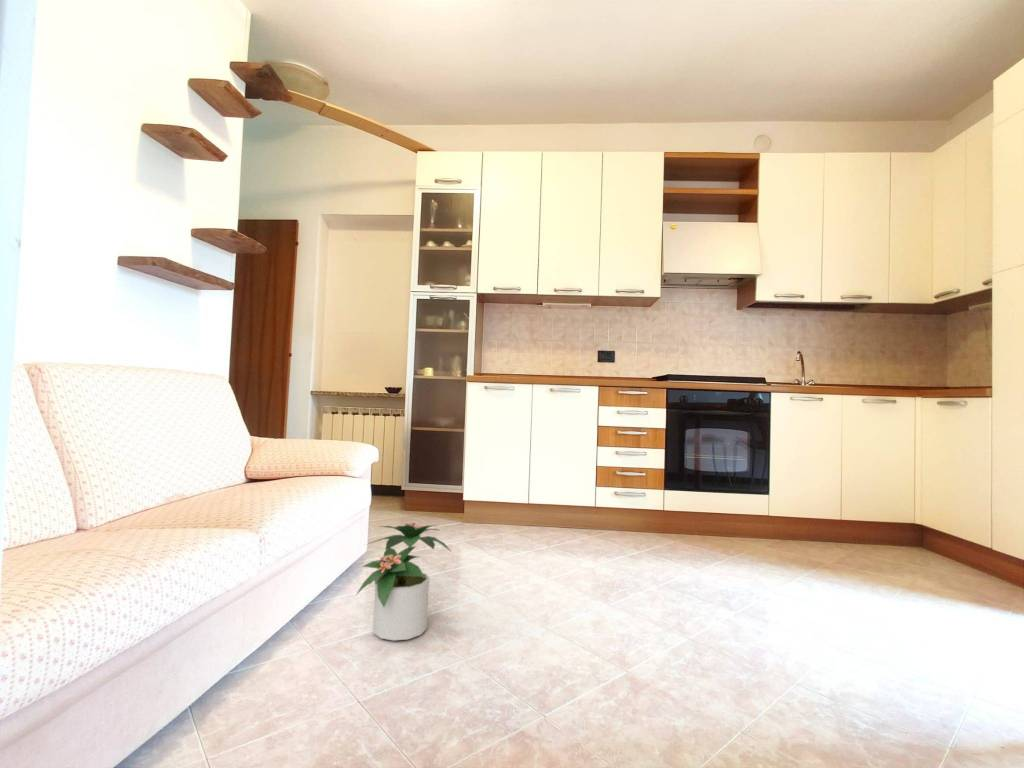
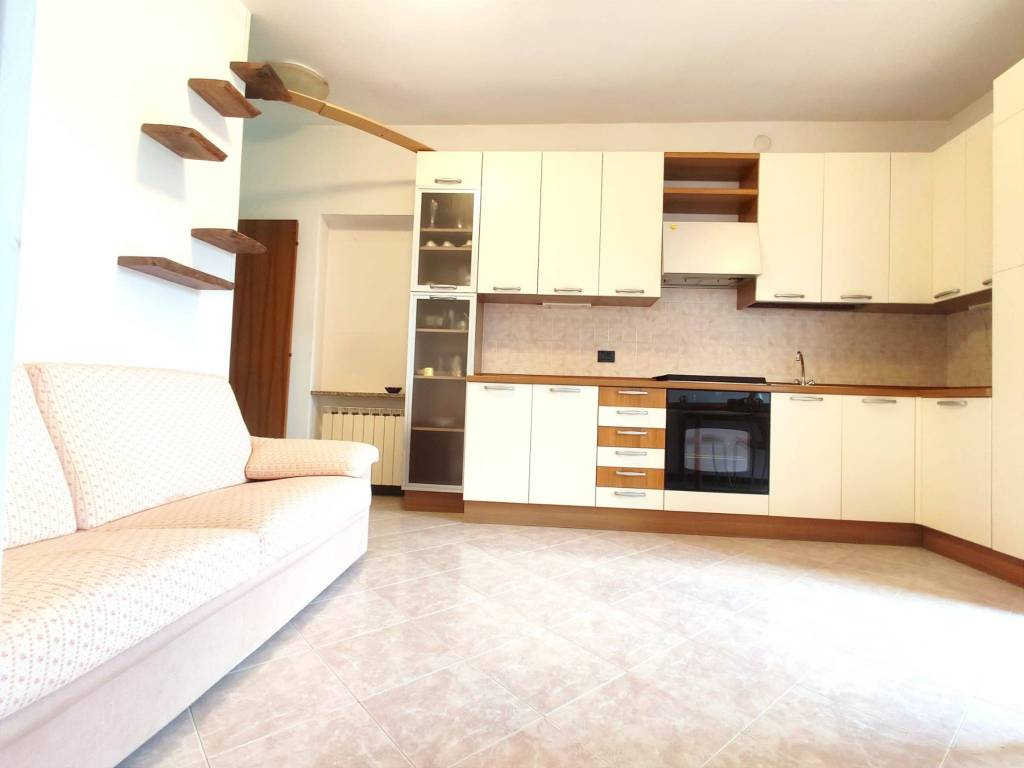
- potted plant [355,521,453,642]
